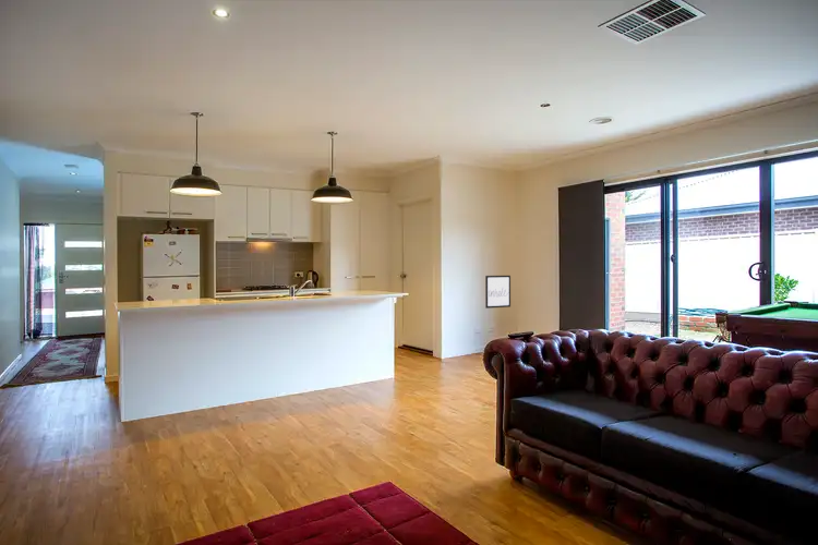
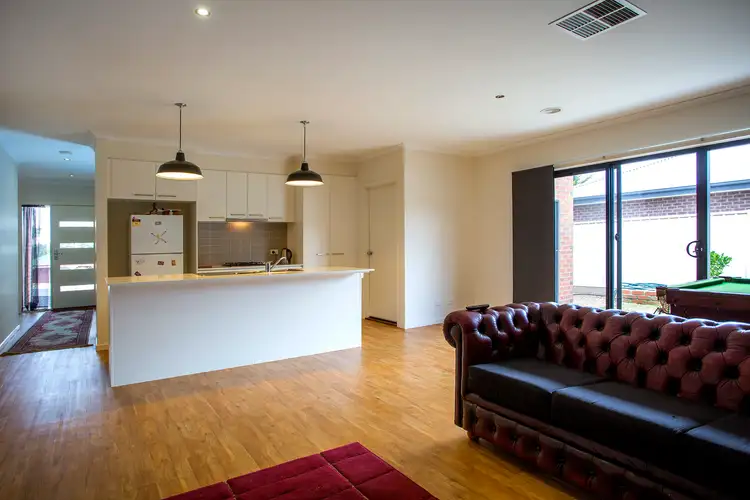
- wall art [484,275,512,310]
